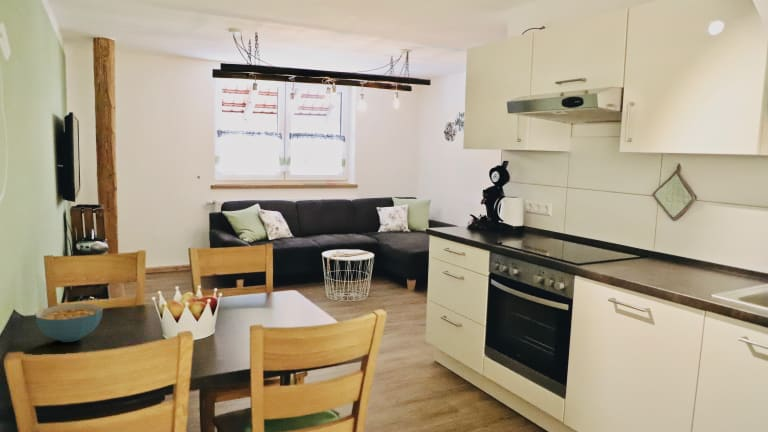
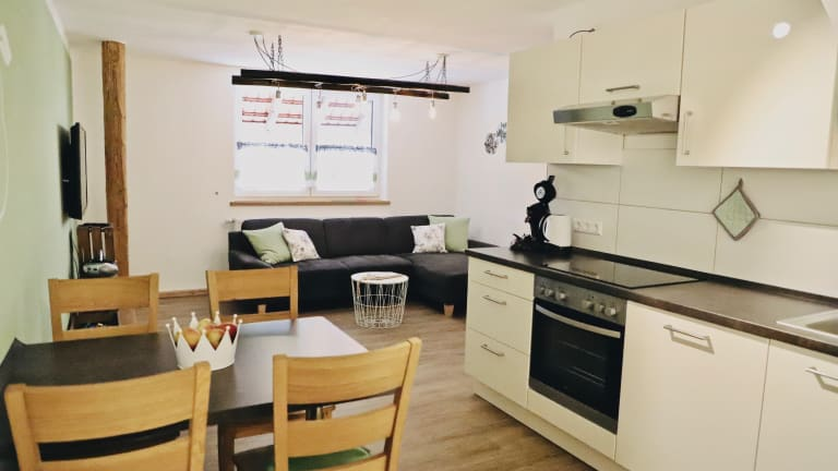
- cereal bowl [34,303,104,343]
